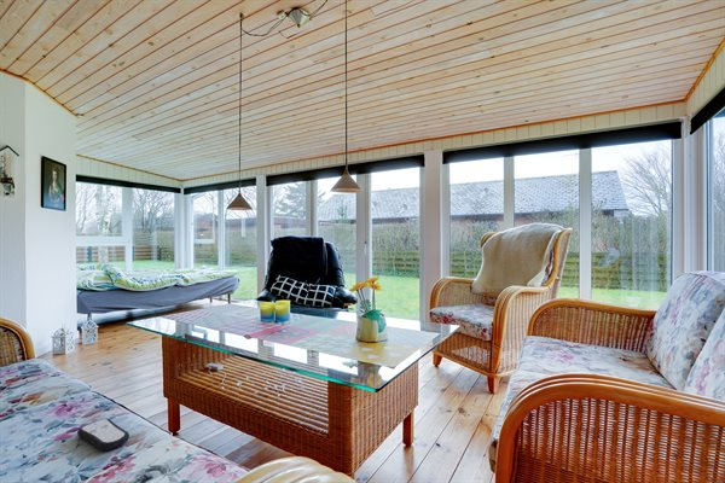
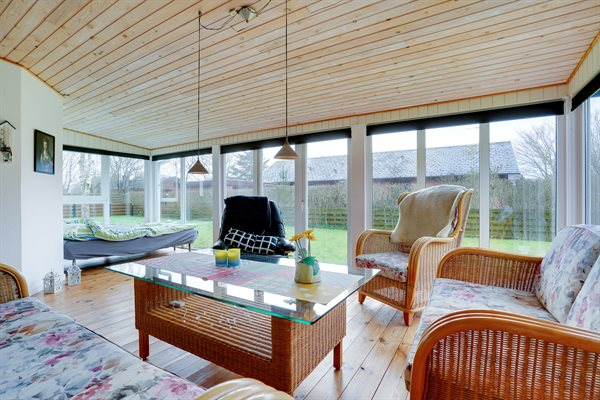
- remote control [76,418,130,452]
